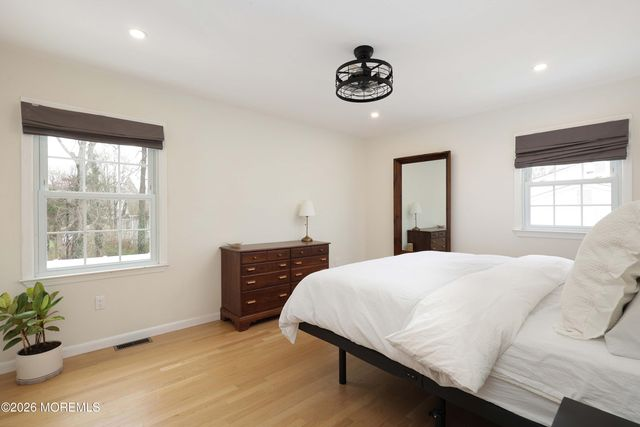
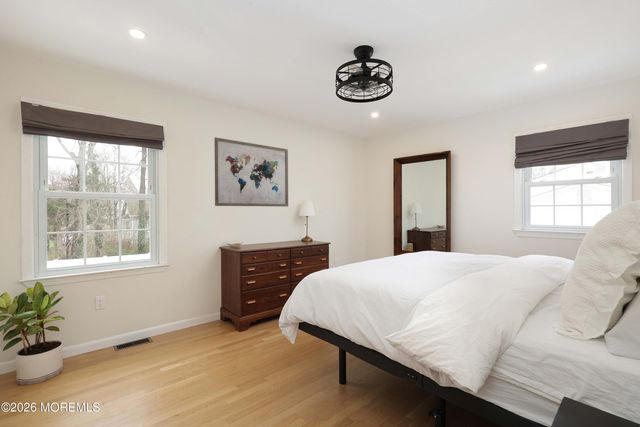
+ wall art [213,136,289,208]
